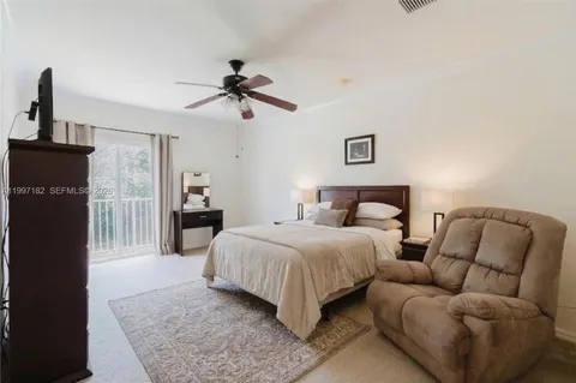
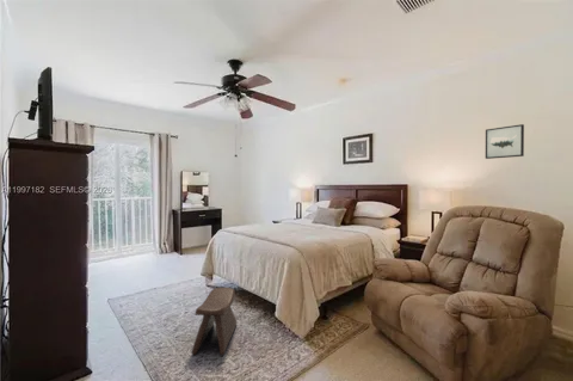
+ stool [191,287,238,356]
+ wall art [485,123,525,160]
